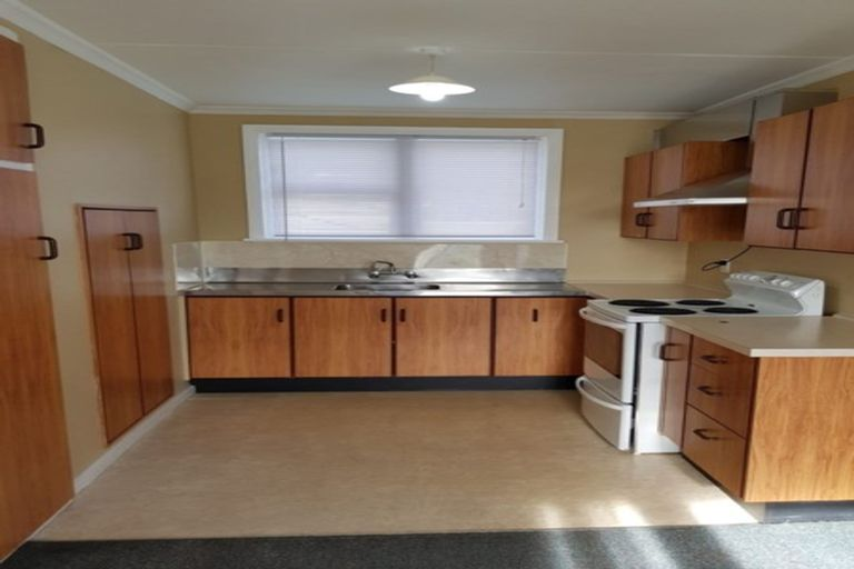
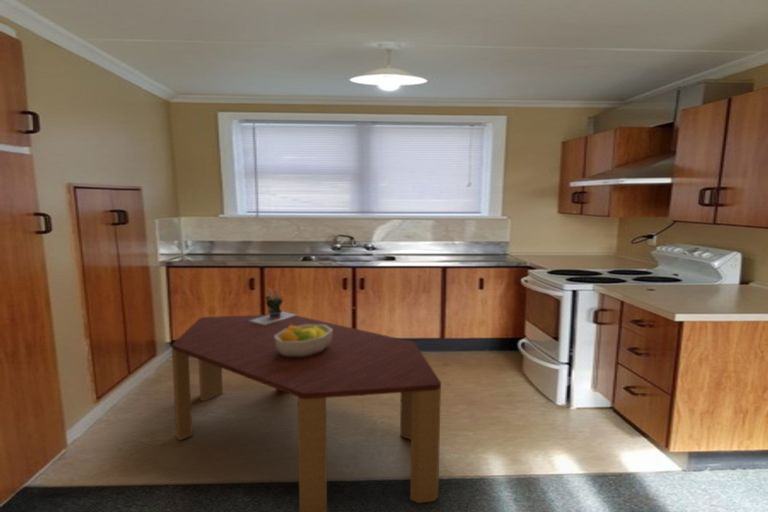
+ dining table [171,314,442,512]
+ fruit bowl [274,325,332,357]
+ potted flower [249,288,298,325]
